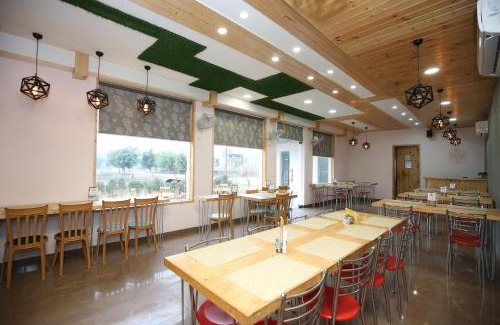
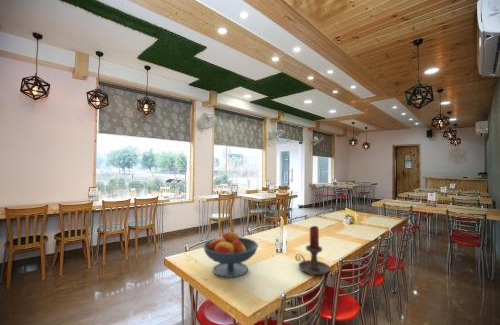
+ fruit bowl [202,230,259,278]
+ candle holder [294,225,331,276]
